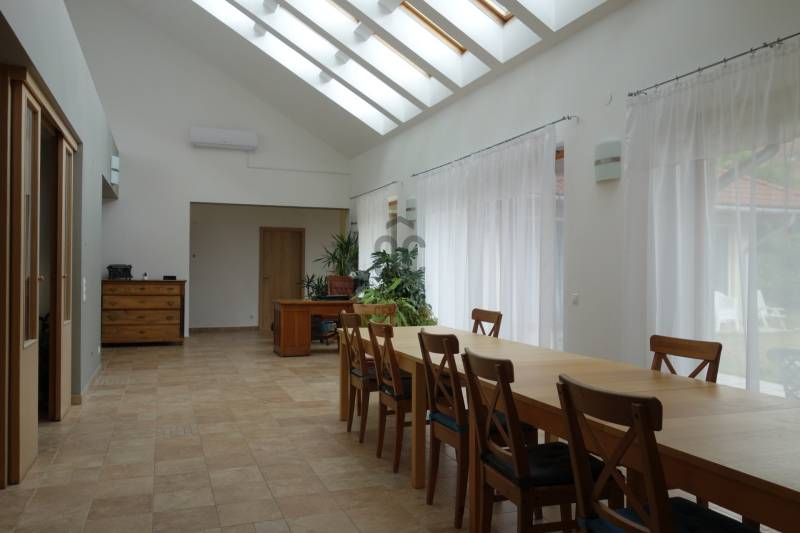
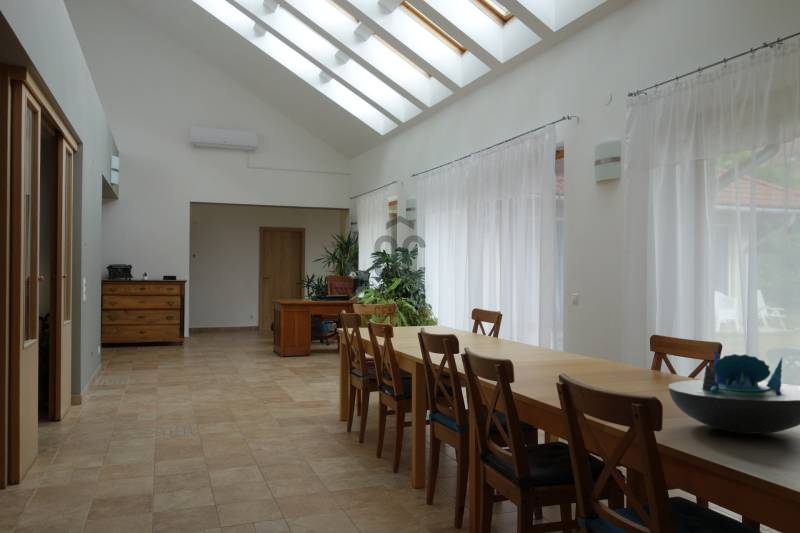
+ decorative bowl [667,346,800,435]
